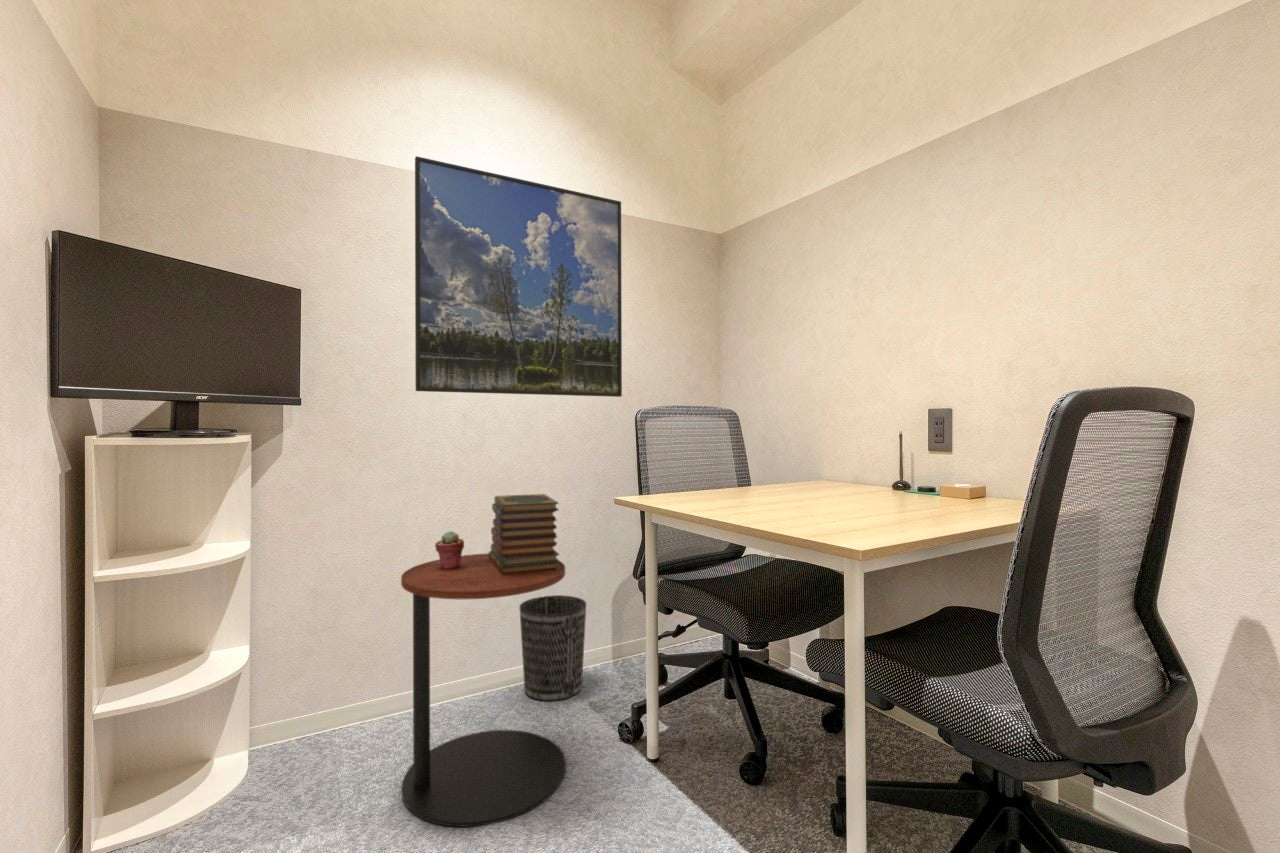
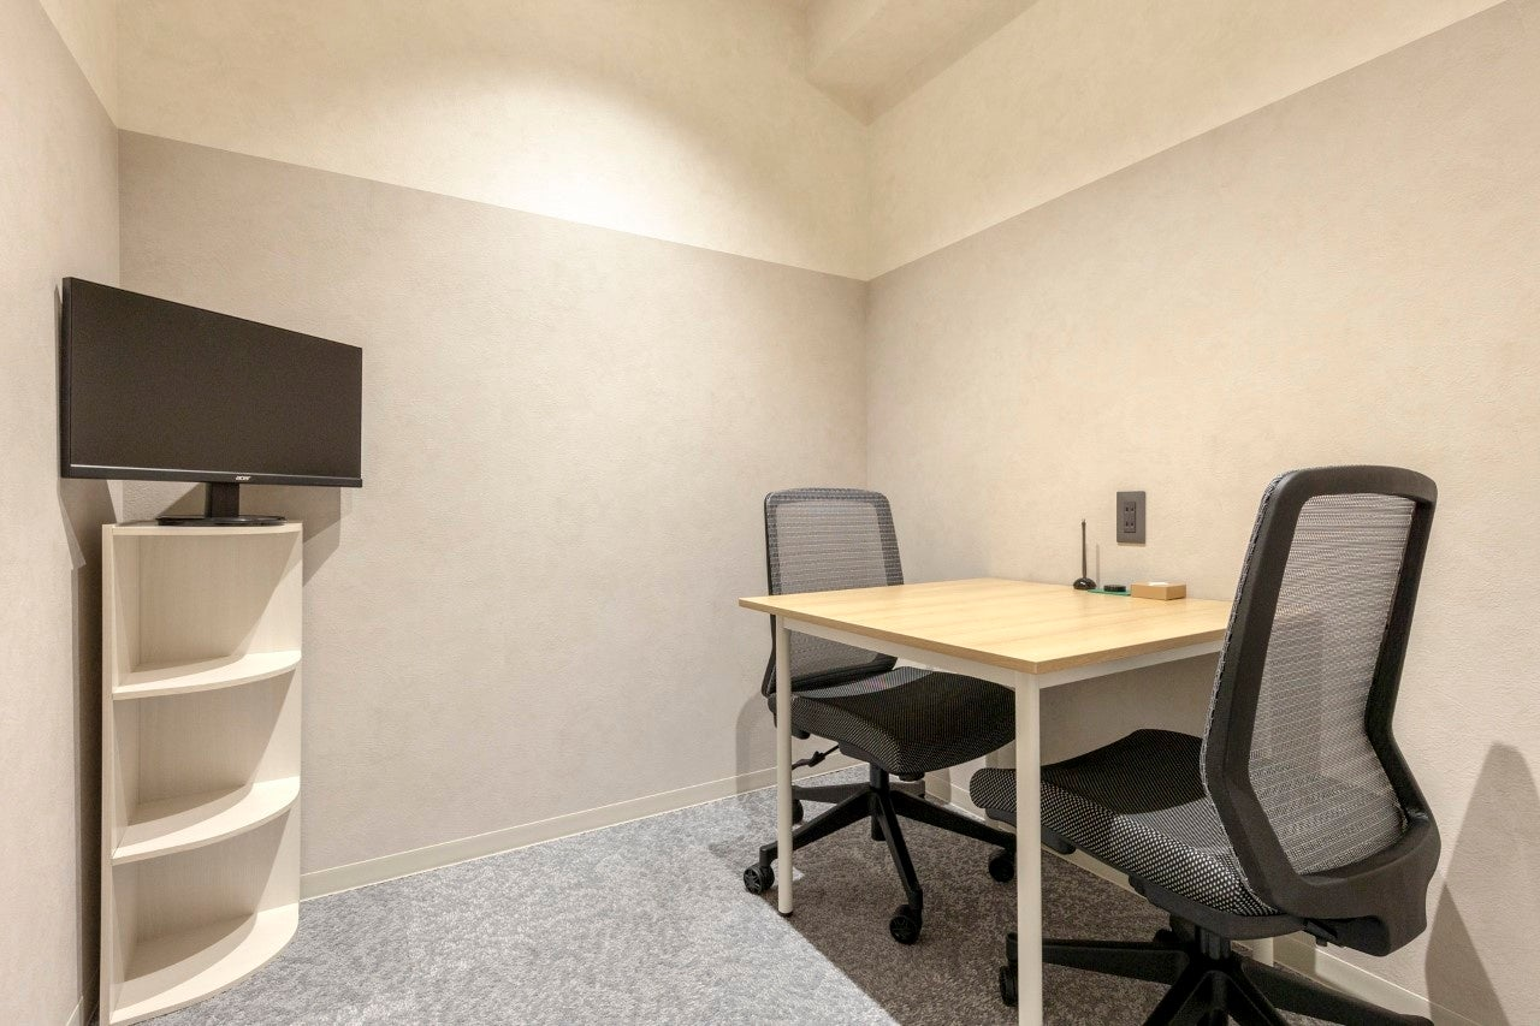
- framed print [414,155,623,398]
- wastebasket [518,594,587,702]
- potted succulent [434,530,465,569]
- side table [400,552,567,828]
- book stack [488,493,560,575]
